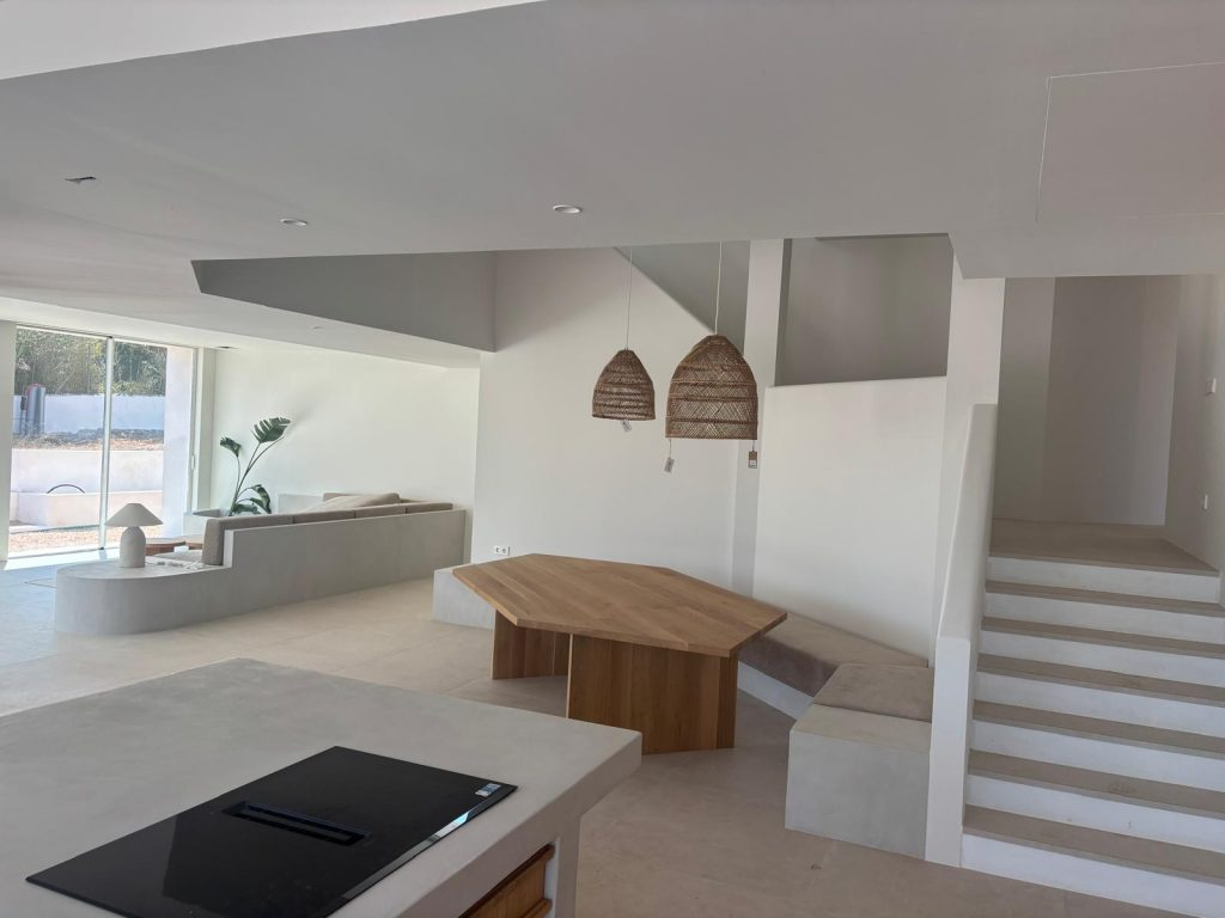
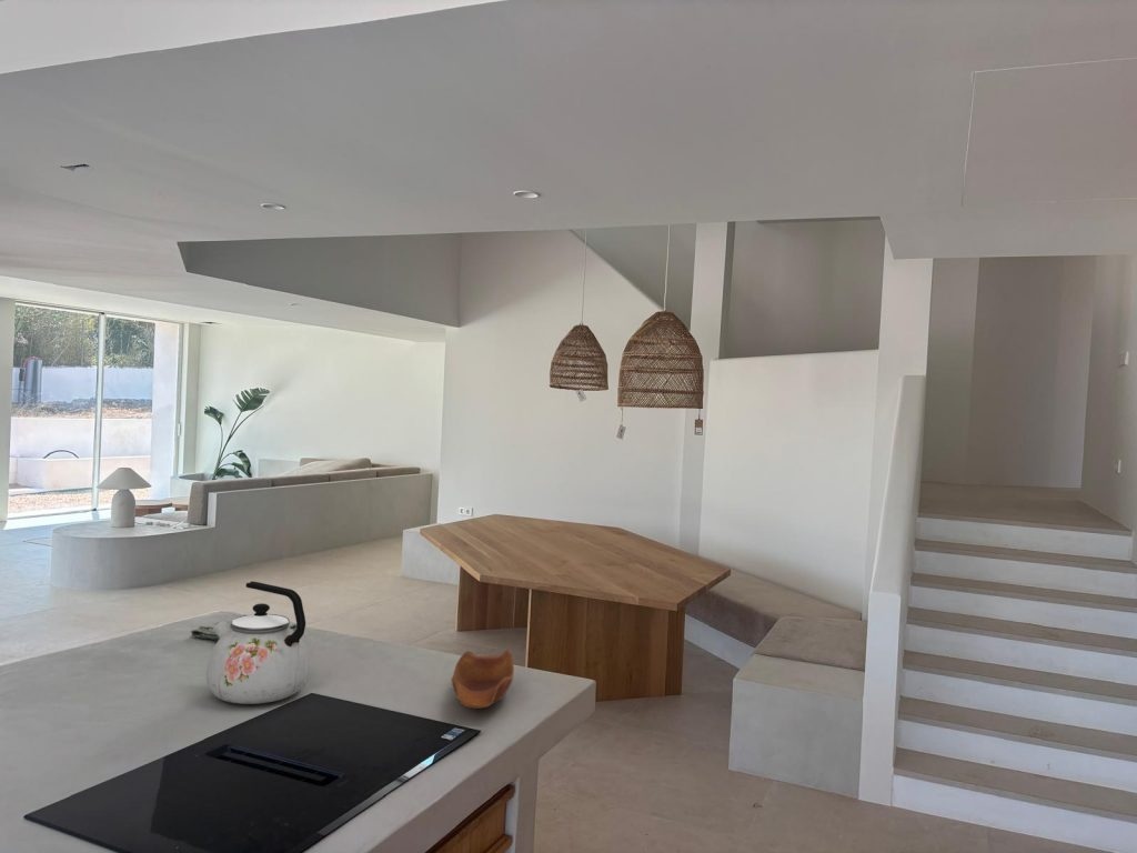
+ wooden bowl [451,648,515,710]
+ dish towel [190,614,296,642]
+ kettle [205,580,310,705]
